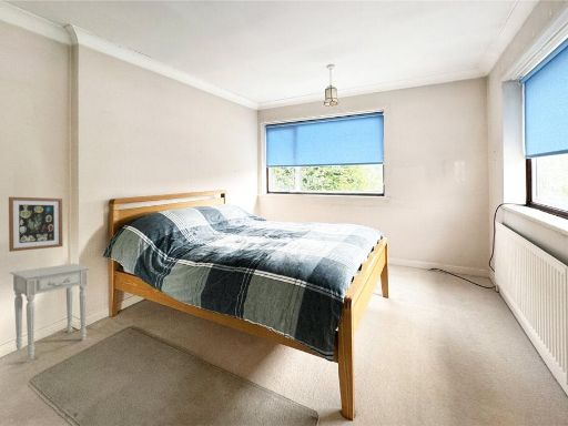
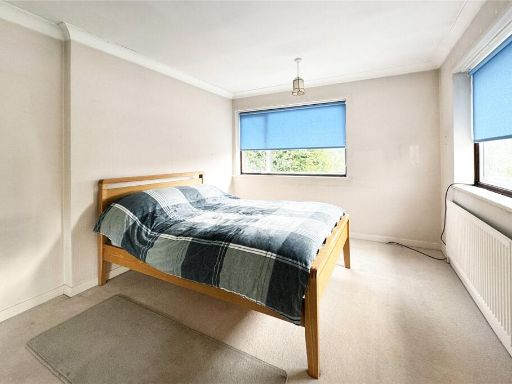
- wall art [8,196,64,253]
- nightstand [9,263,92,361]
